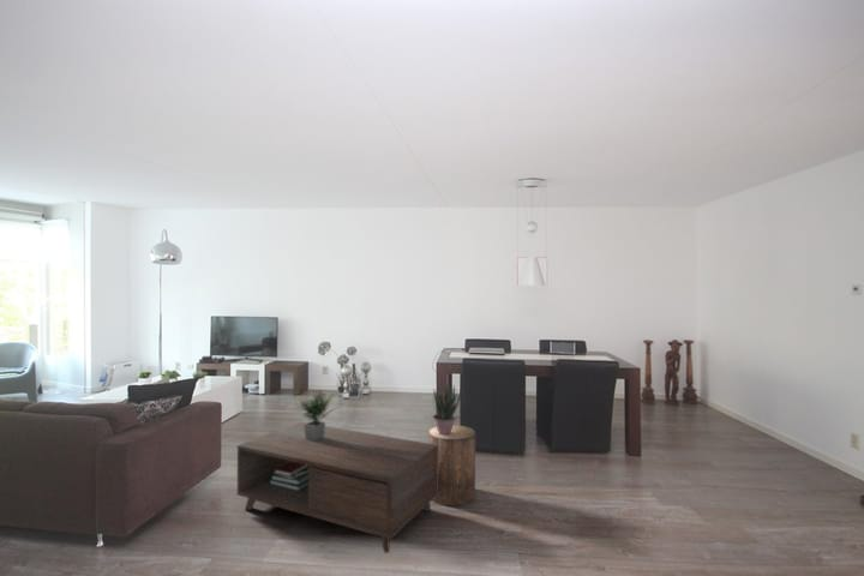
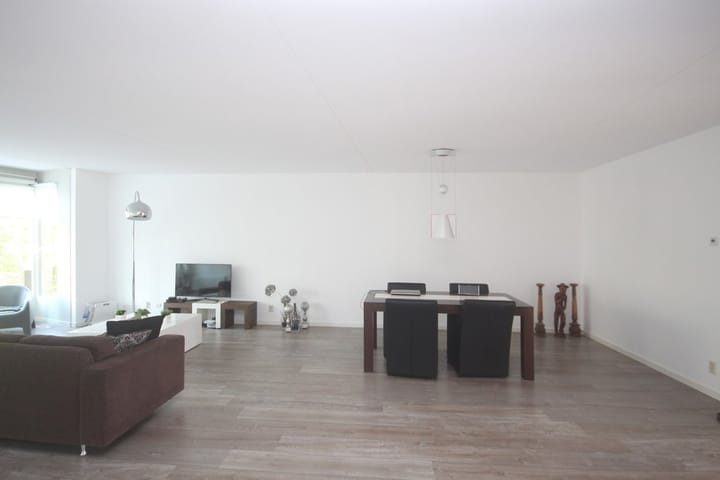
- coffee table [236,389,438,554]
- potted plant [432,382,463,436]
- stool [427,424,476,508]
